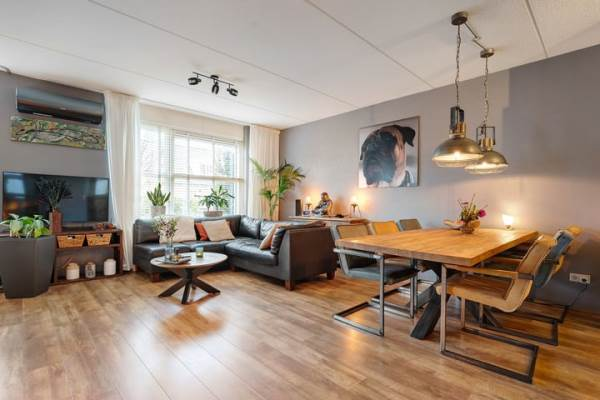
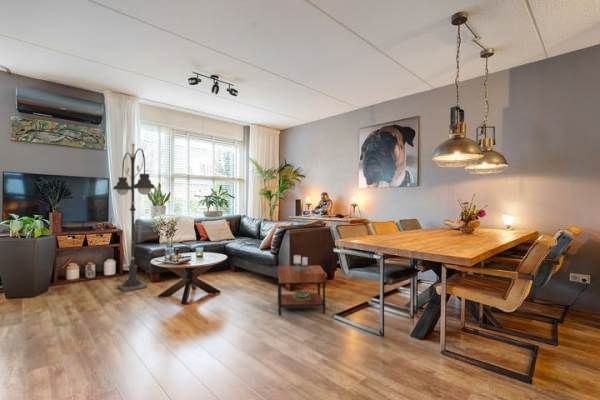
+ side table [277,254,327,316]
+ floor lamp [112,143,156,292]
